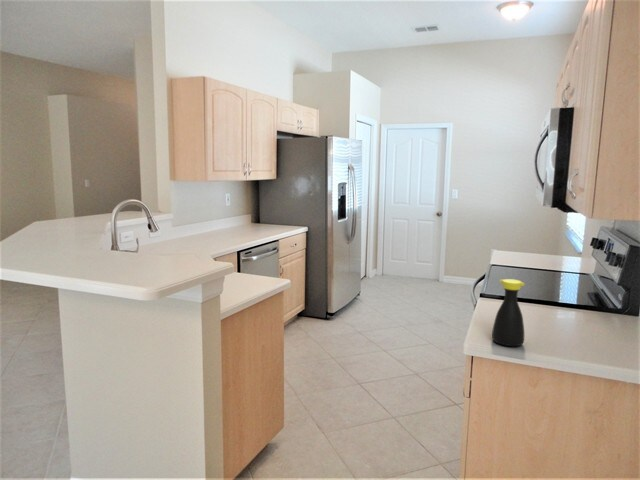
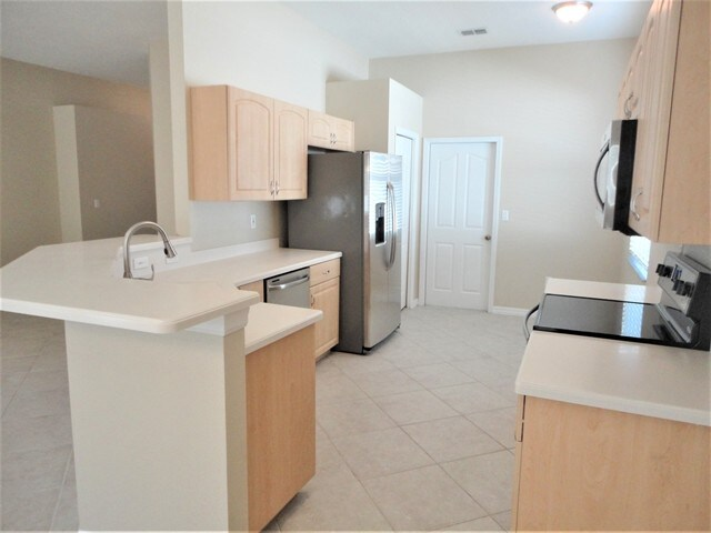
- bottle [491,278,526,347]
